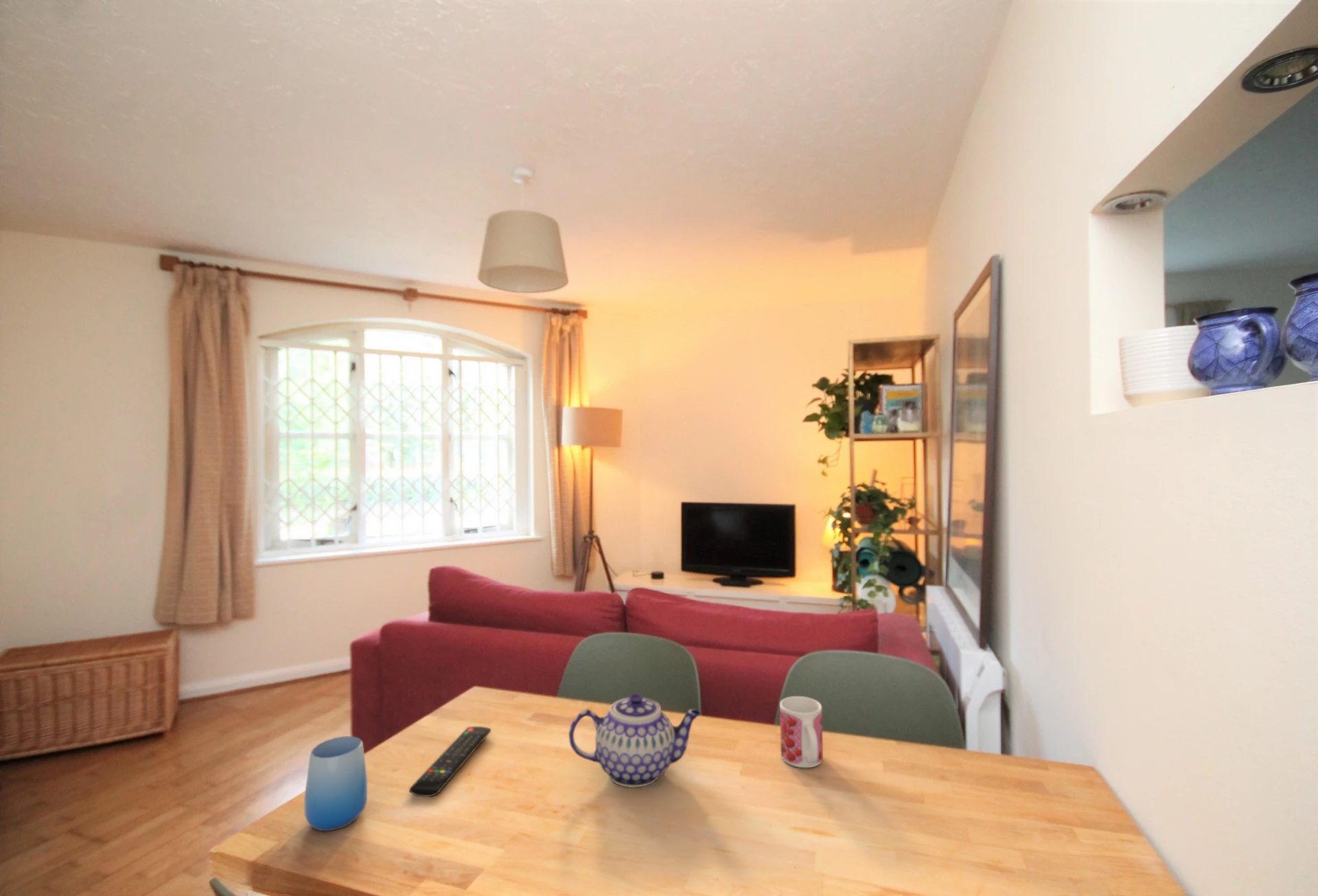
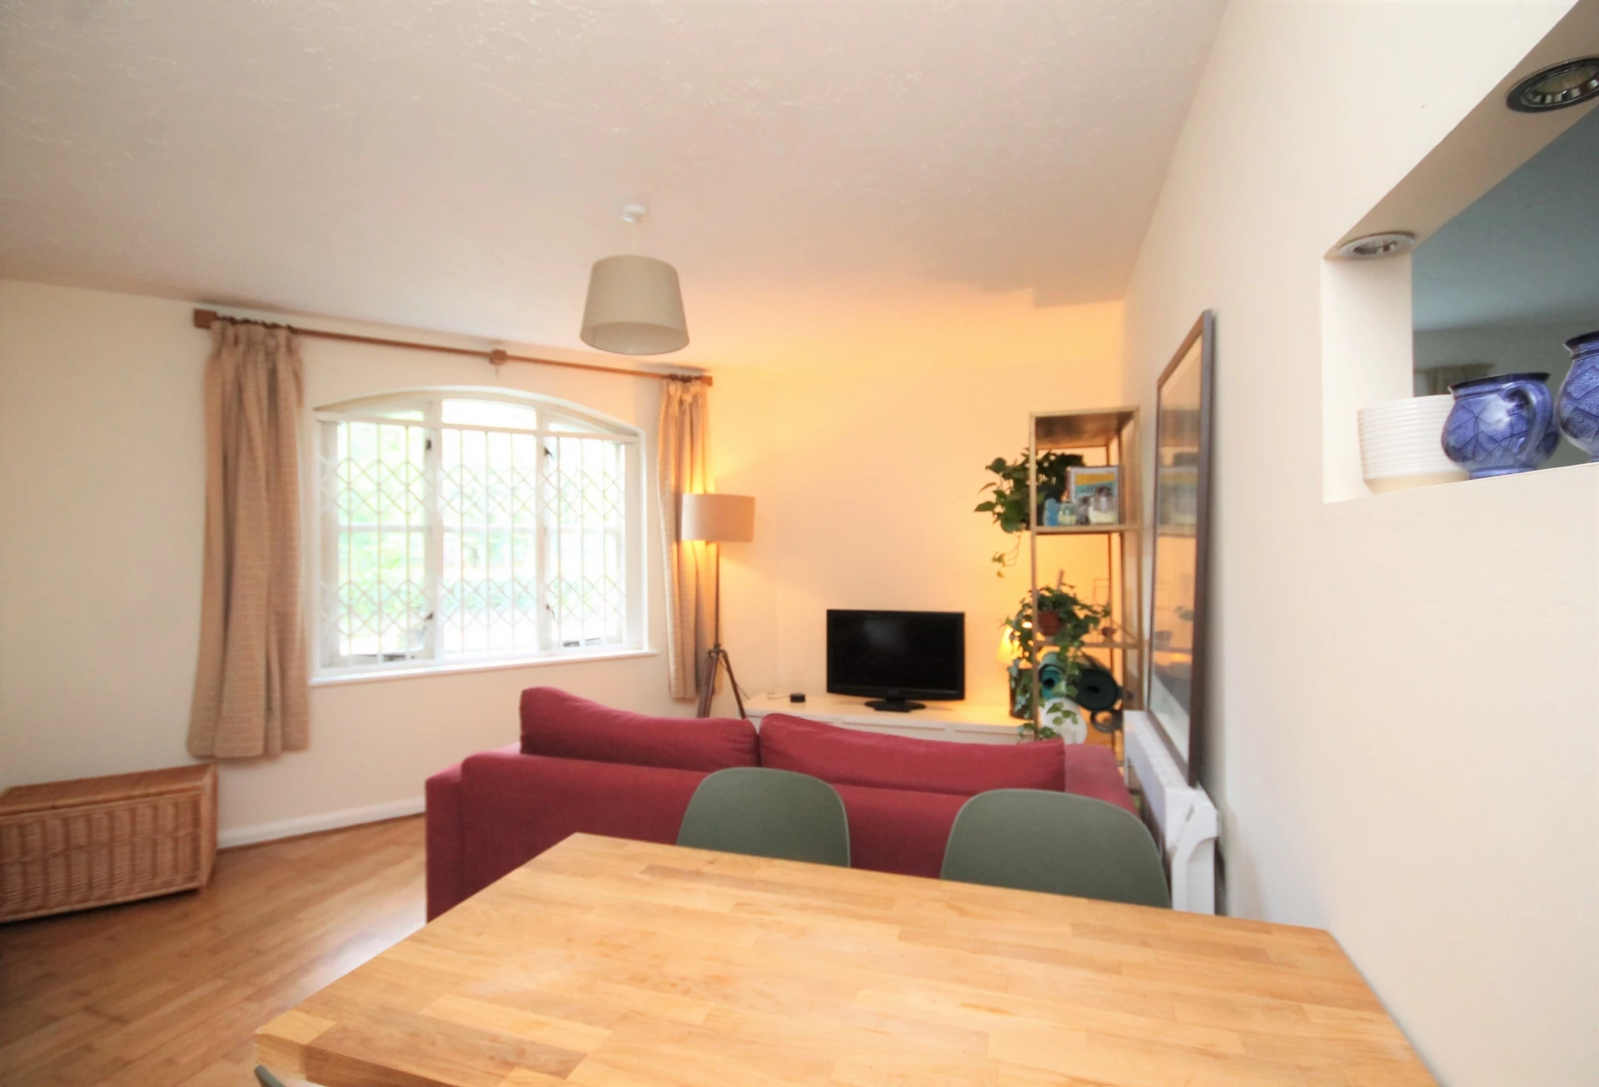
- mug [779,696,824,768]
- remote control [409,726,492,797]
- teapot [568,693,702,788]
- cup [303,735,368,831]
